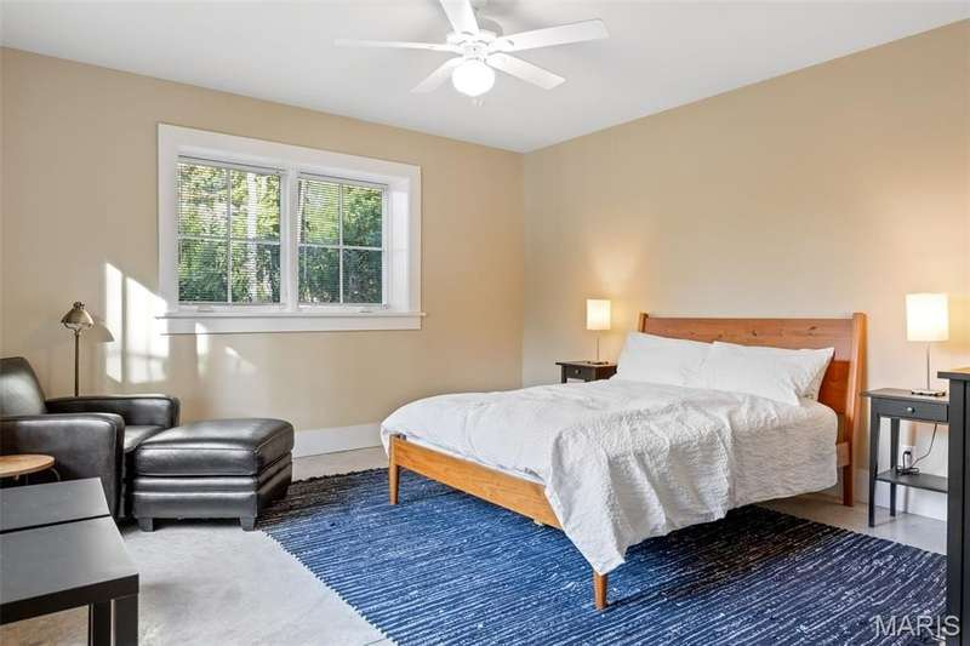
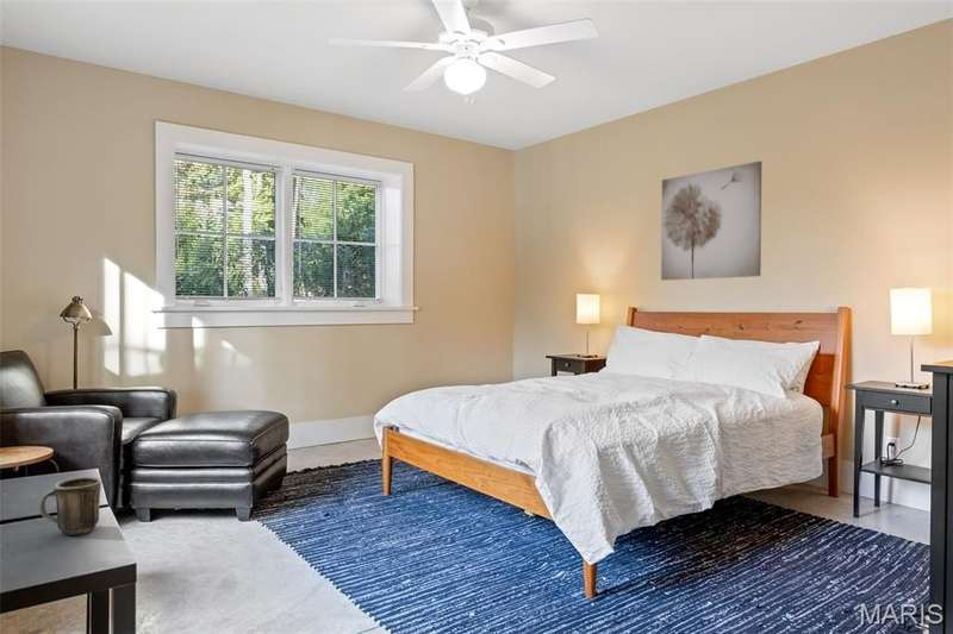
+ mug [38,476,102,536]
+ wall art [660,159,762,281]
